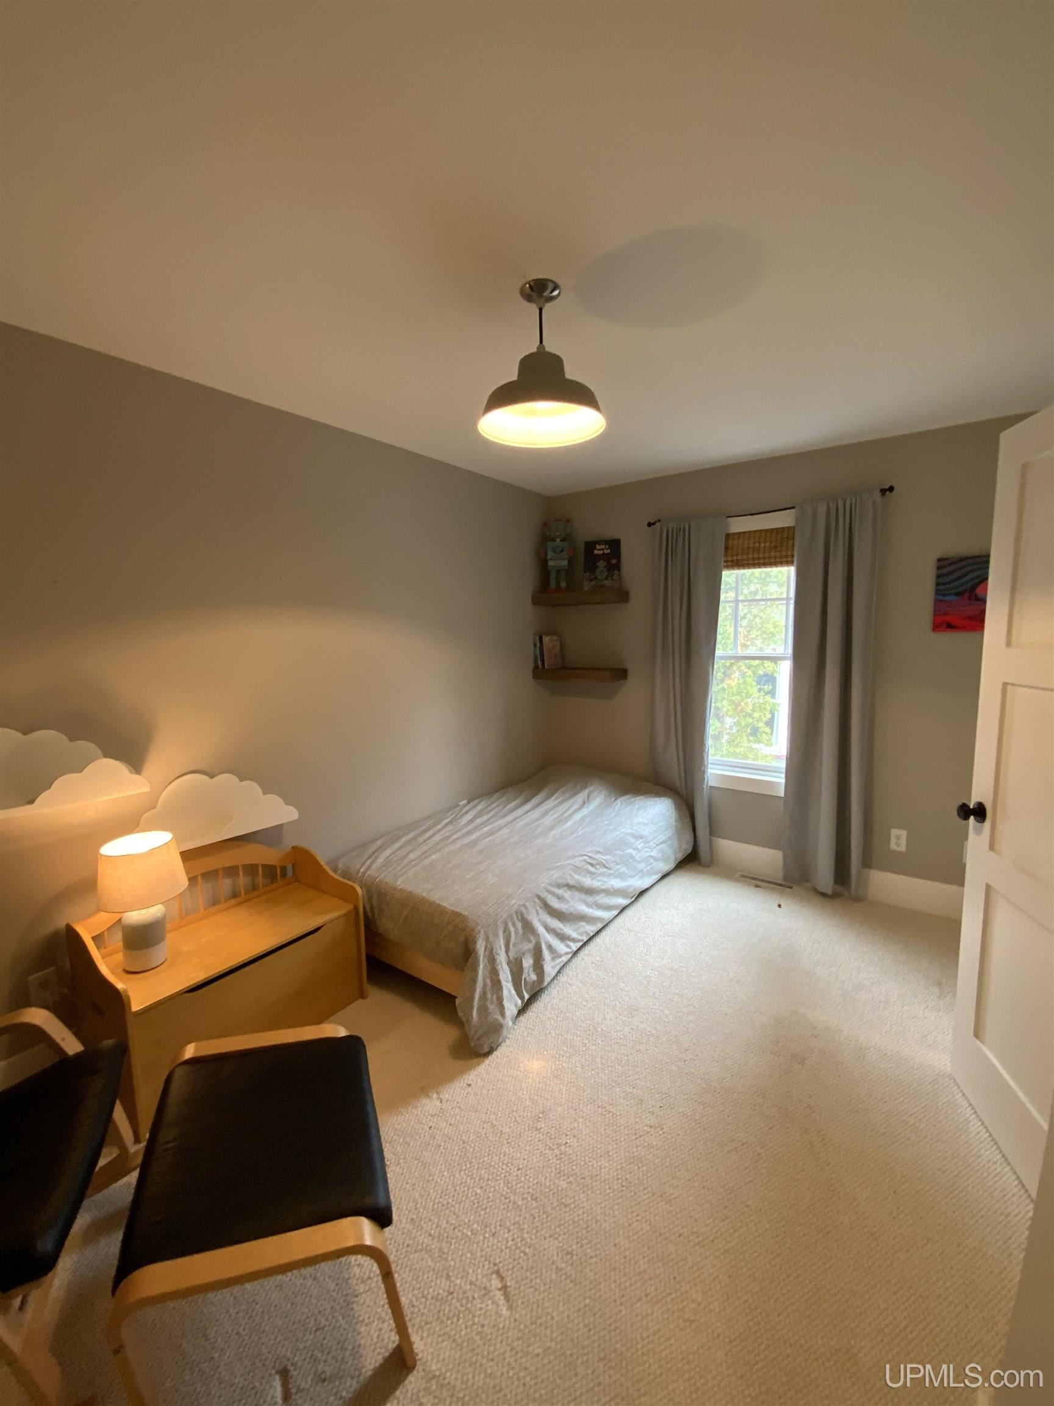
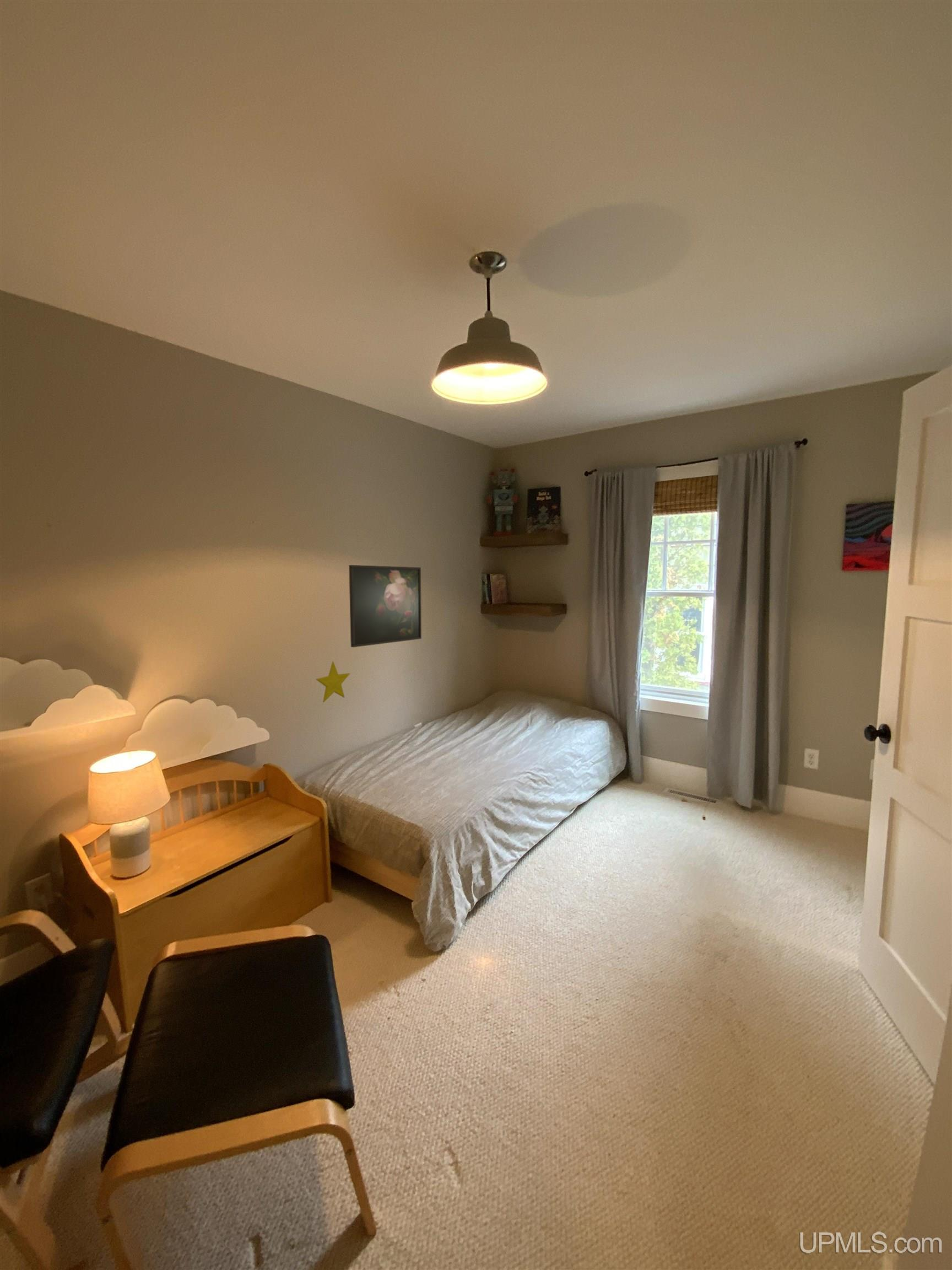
+ decorative star [315,661,350,703]
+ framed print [348,564,422,648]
